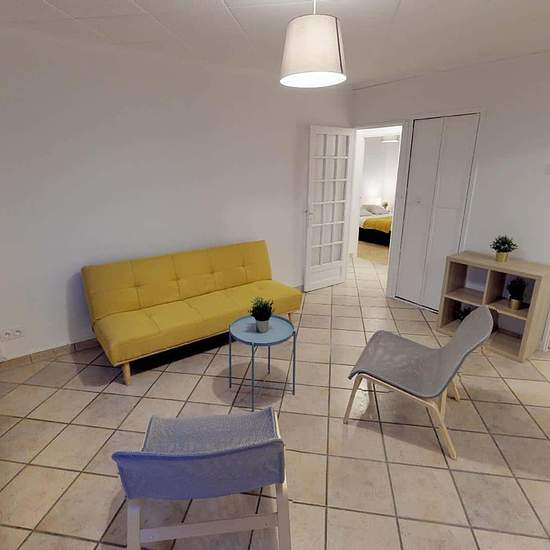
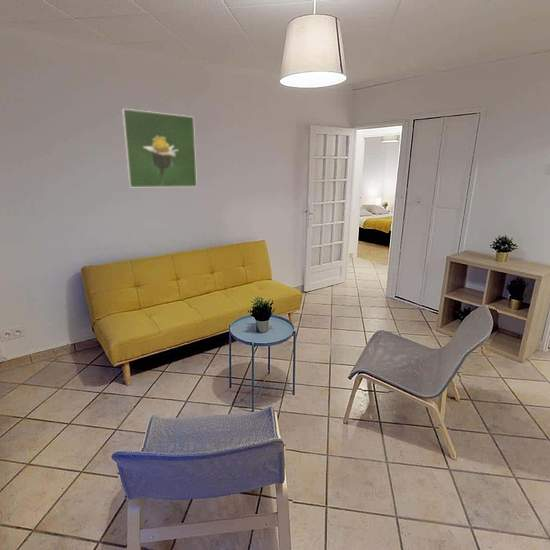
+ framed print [121,108,198,188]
